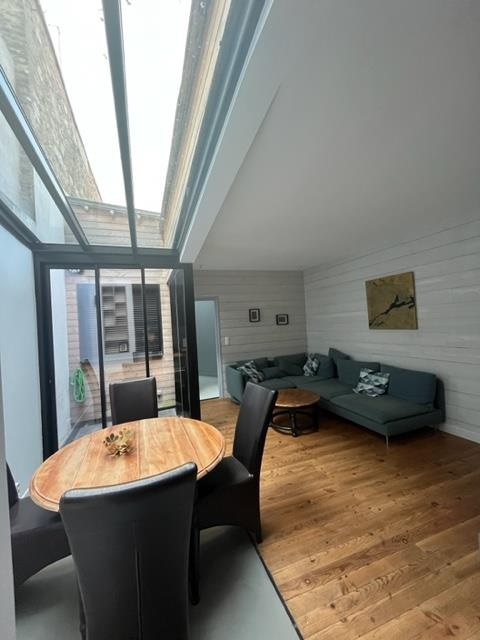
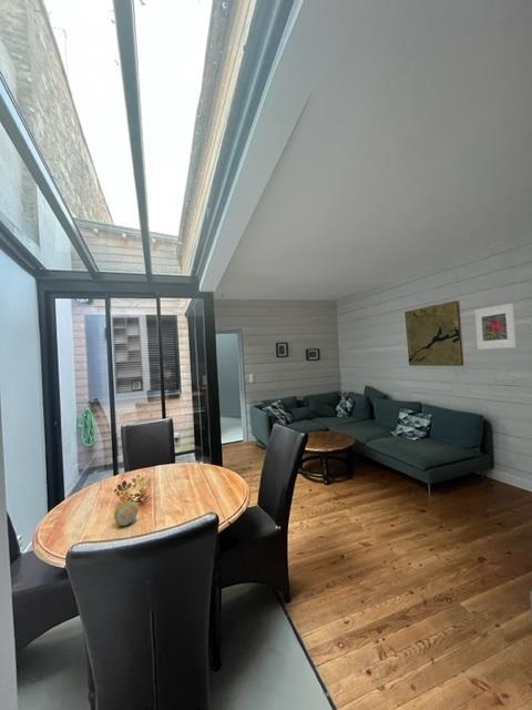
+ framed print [474,303,516,351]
+ fruit [113,499,140,527]
